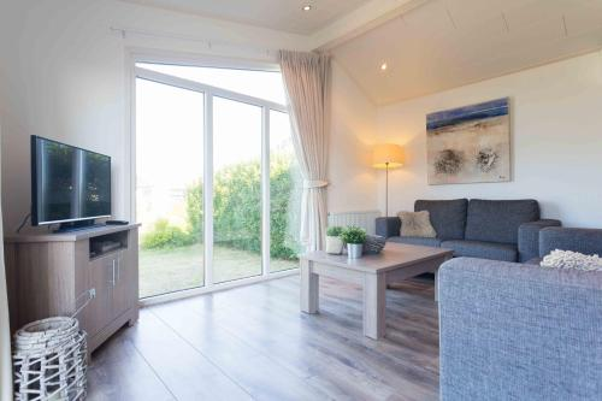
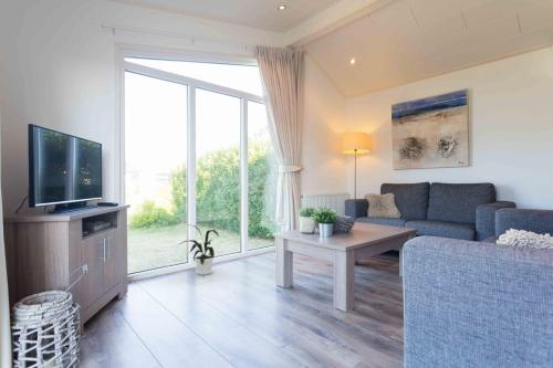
+ house plant [179,223,220,276]
